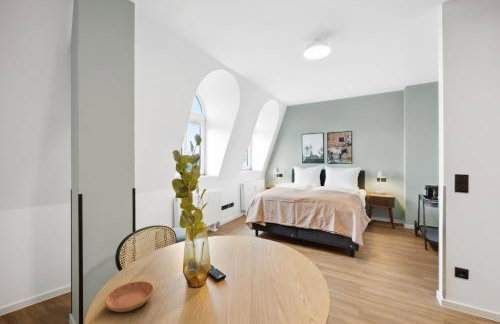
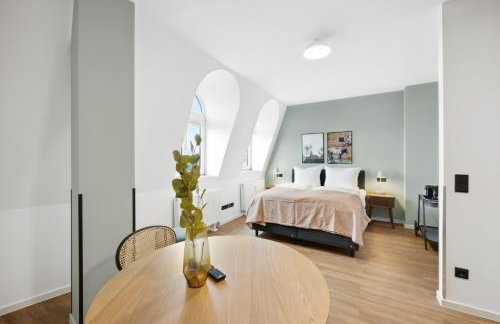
- saucer [104,280,155,313]
